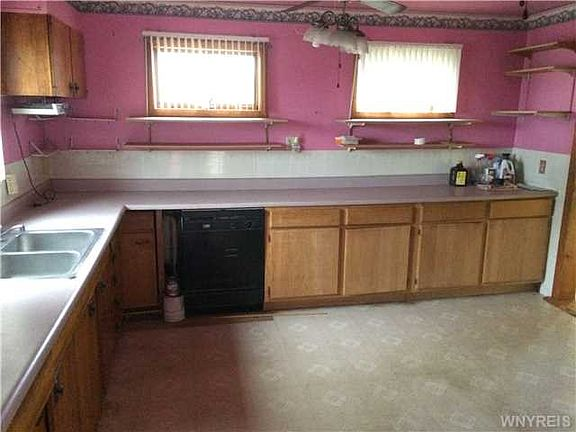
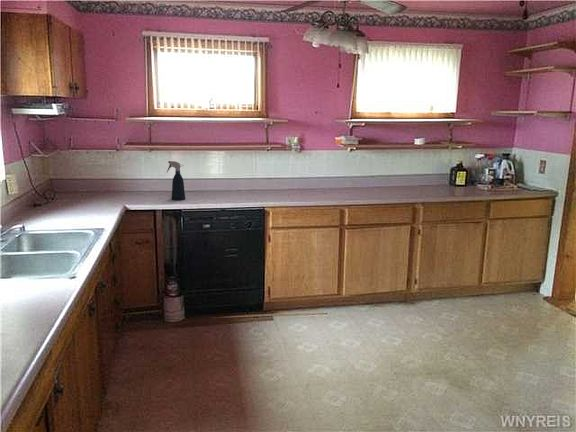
+ spray bottle [166,160,186,201]
